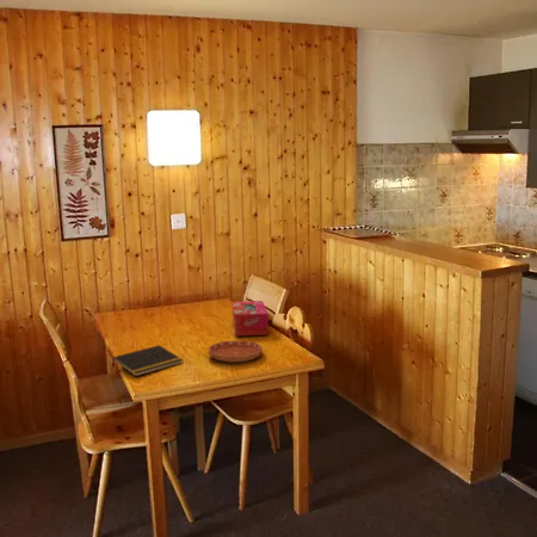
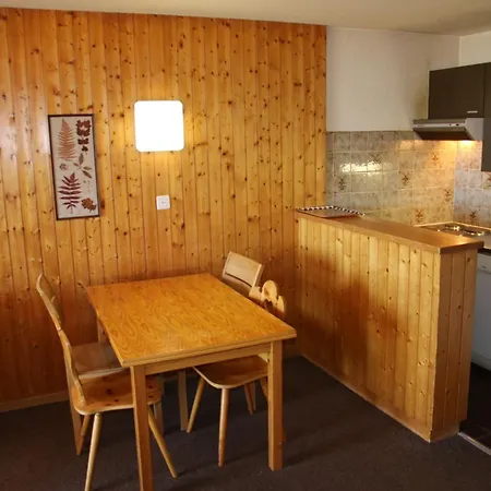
- saucer [208,340,264,363]
- tissue box [232,300,270,337]
- notepad [111,344,184,377]
